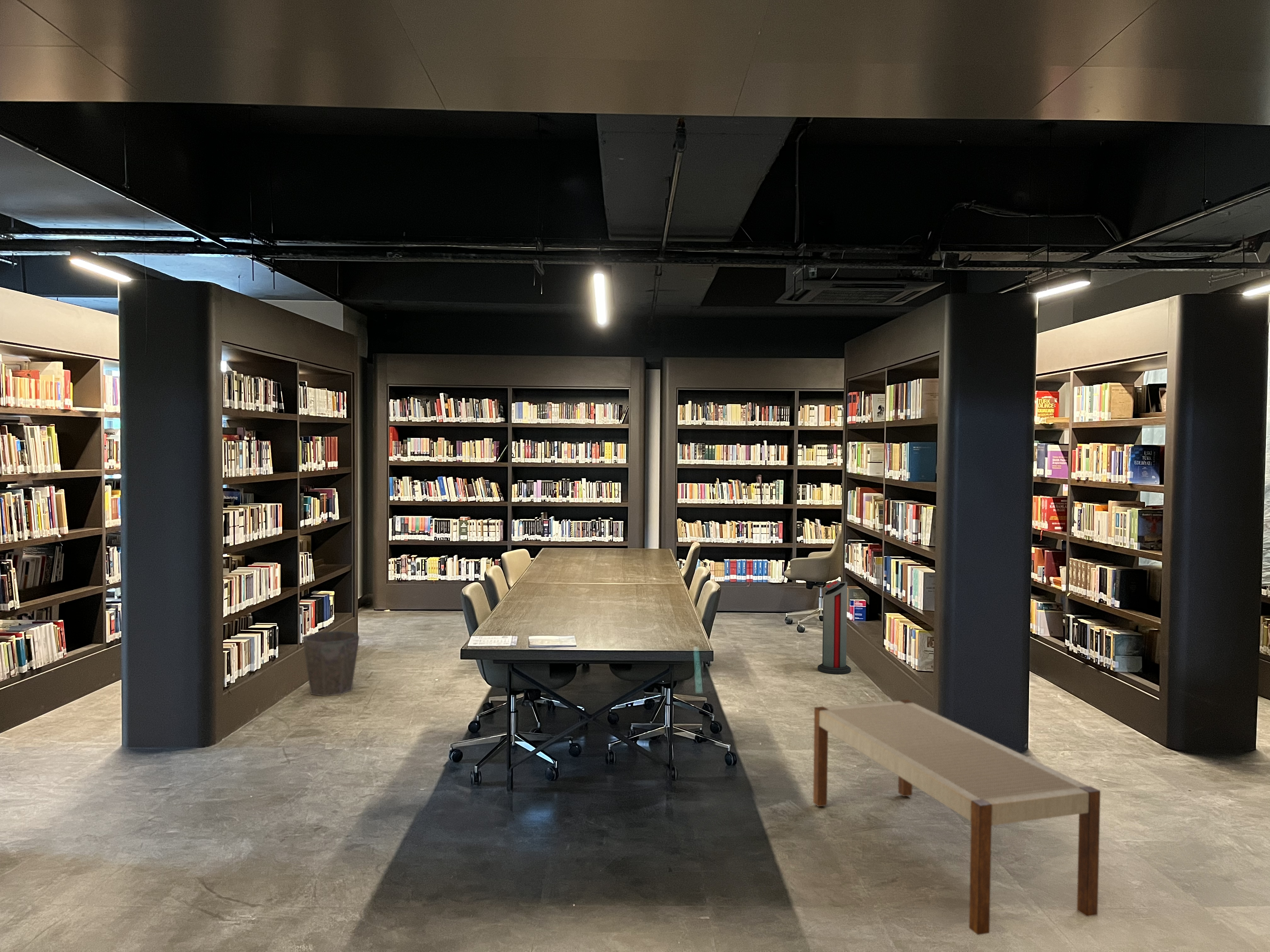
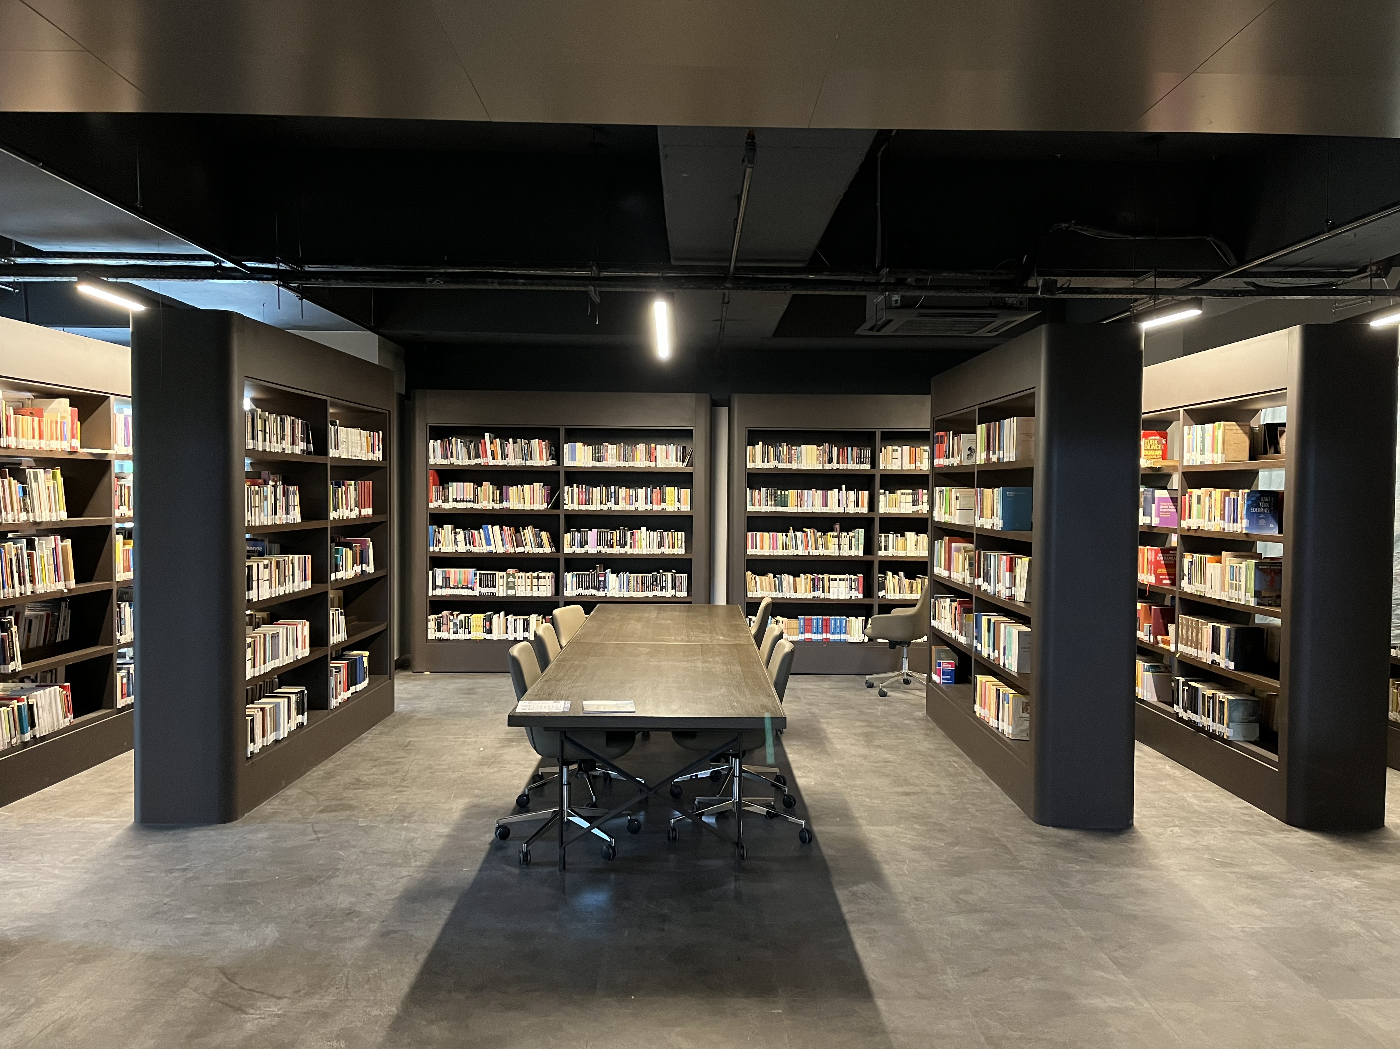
- bench [813,699,1101,935]
- air purifier [817,580,851,675]
- waste bin [302,631,360,696]
